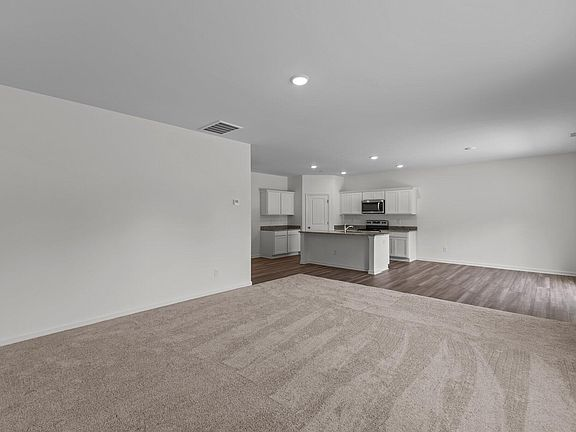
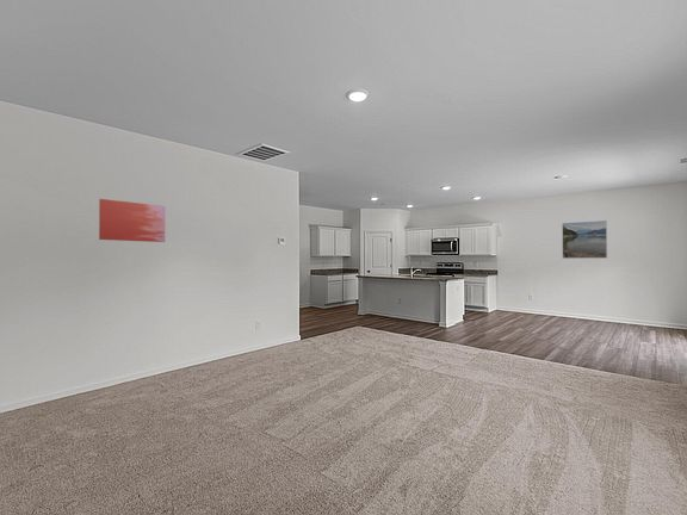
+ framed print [562,219,608,260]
+ wall art [98,198,166,243]
